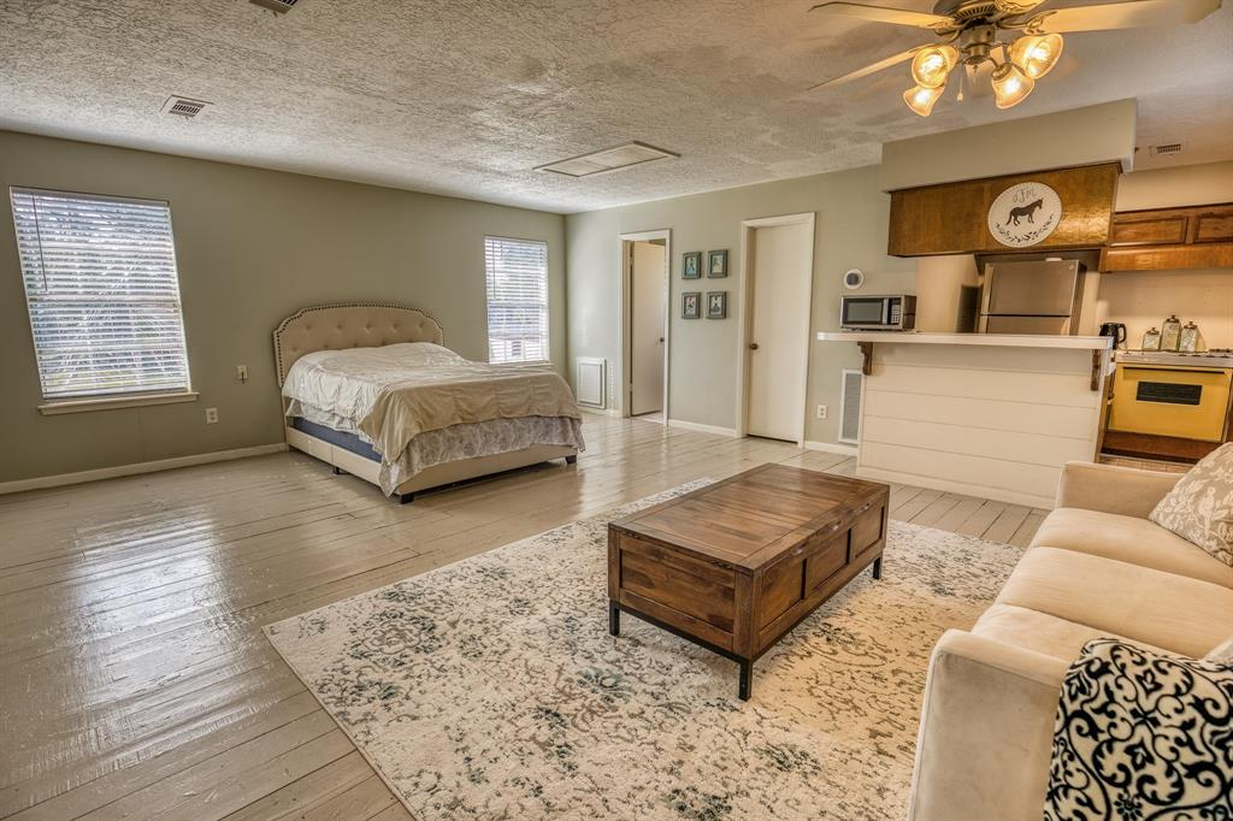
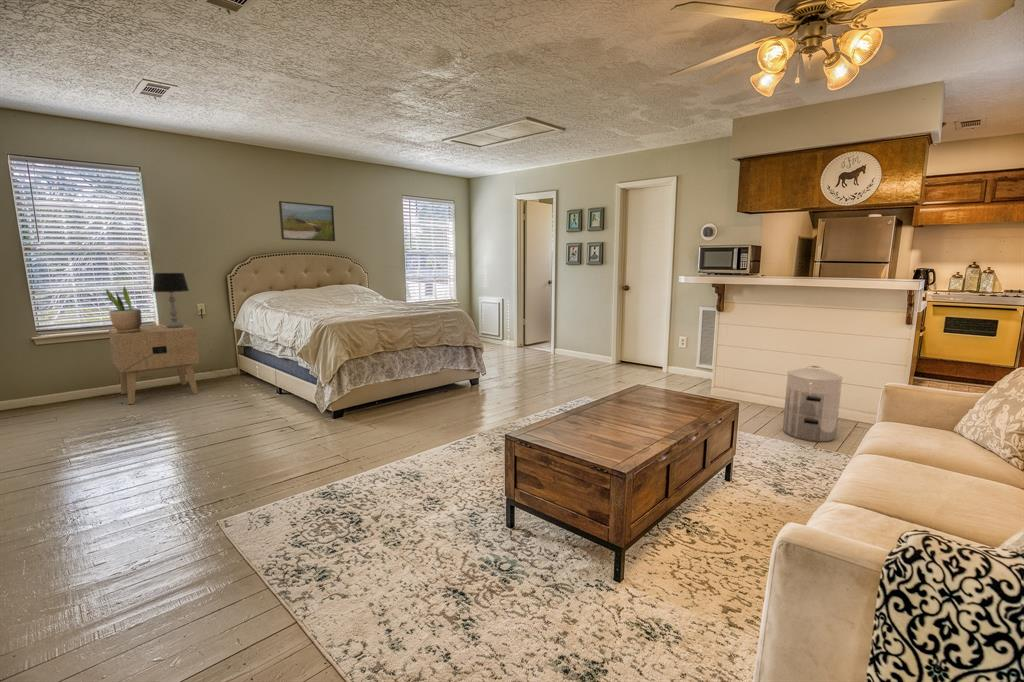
+ potted plant [105,285,143,333]
+ waste bin [782,365,843,443]
+ nightstand [107,324,200,405]
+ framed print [278,200,336,242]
+ table lamp [152,272,190,328]
